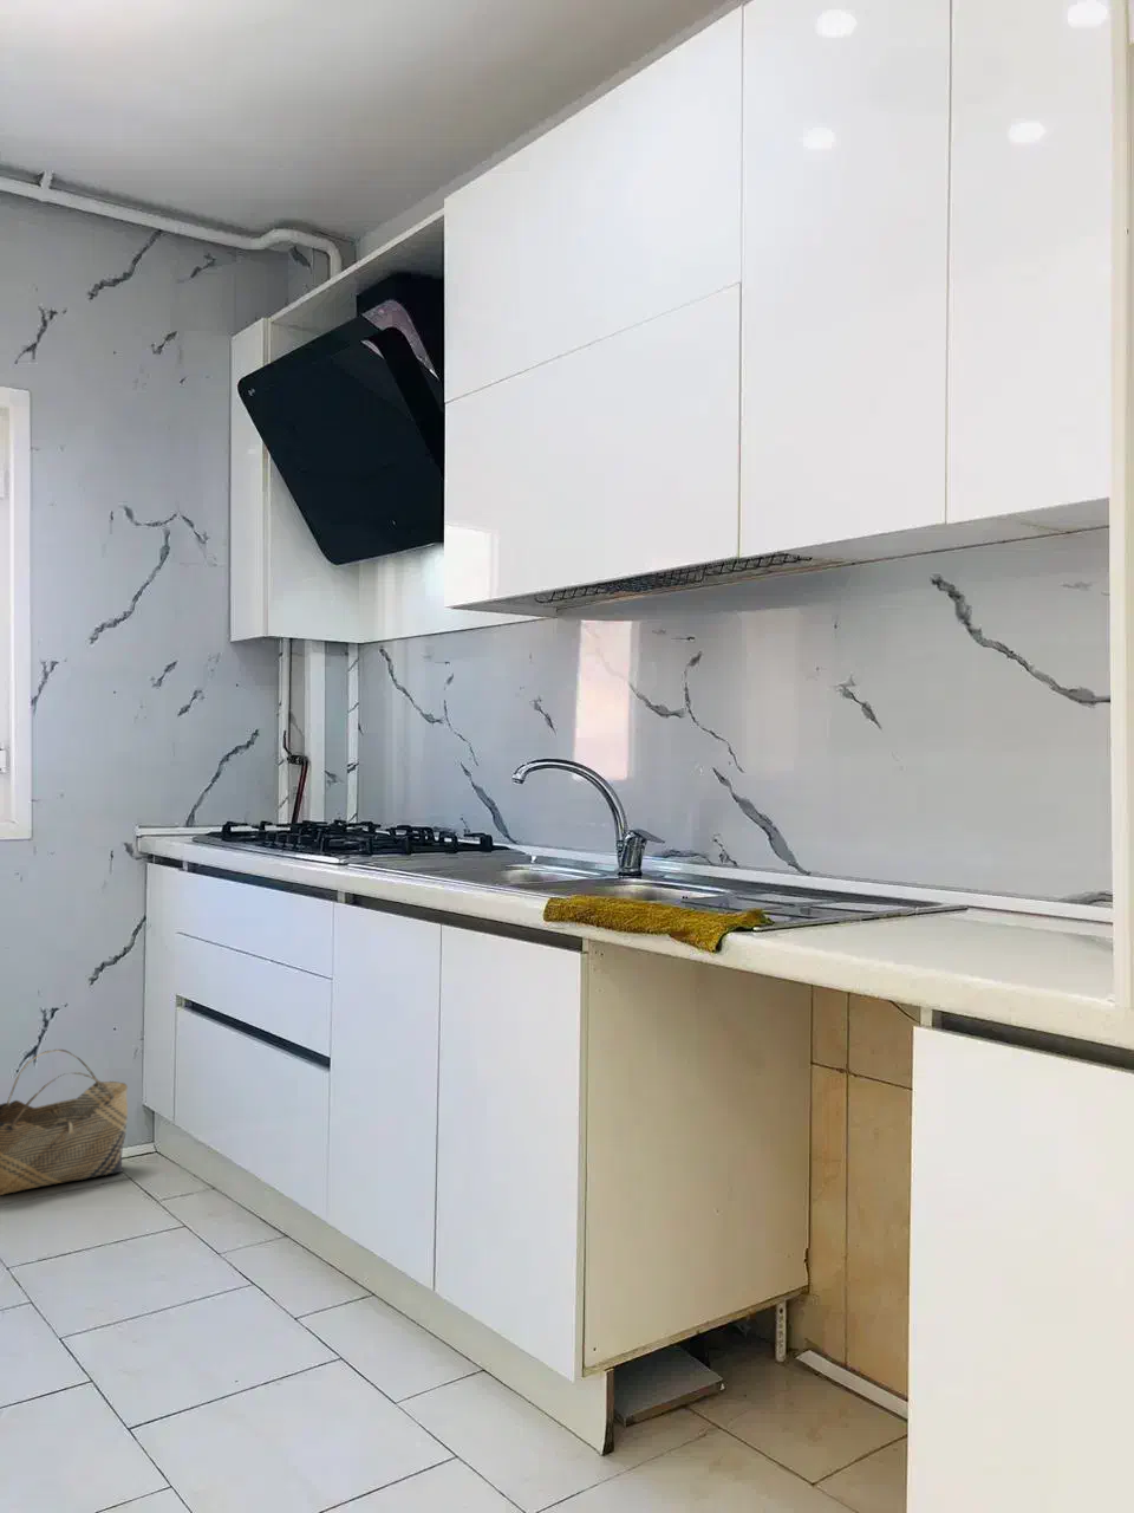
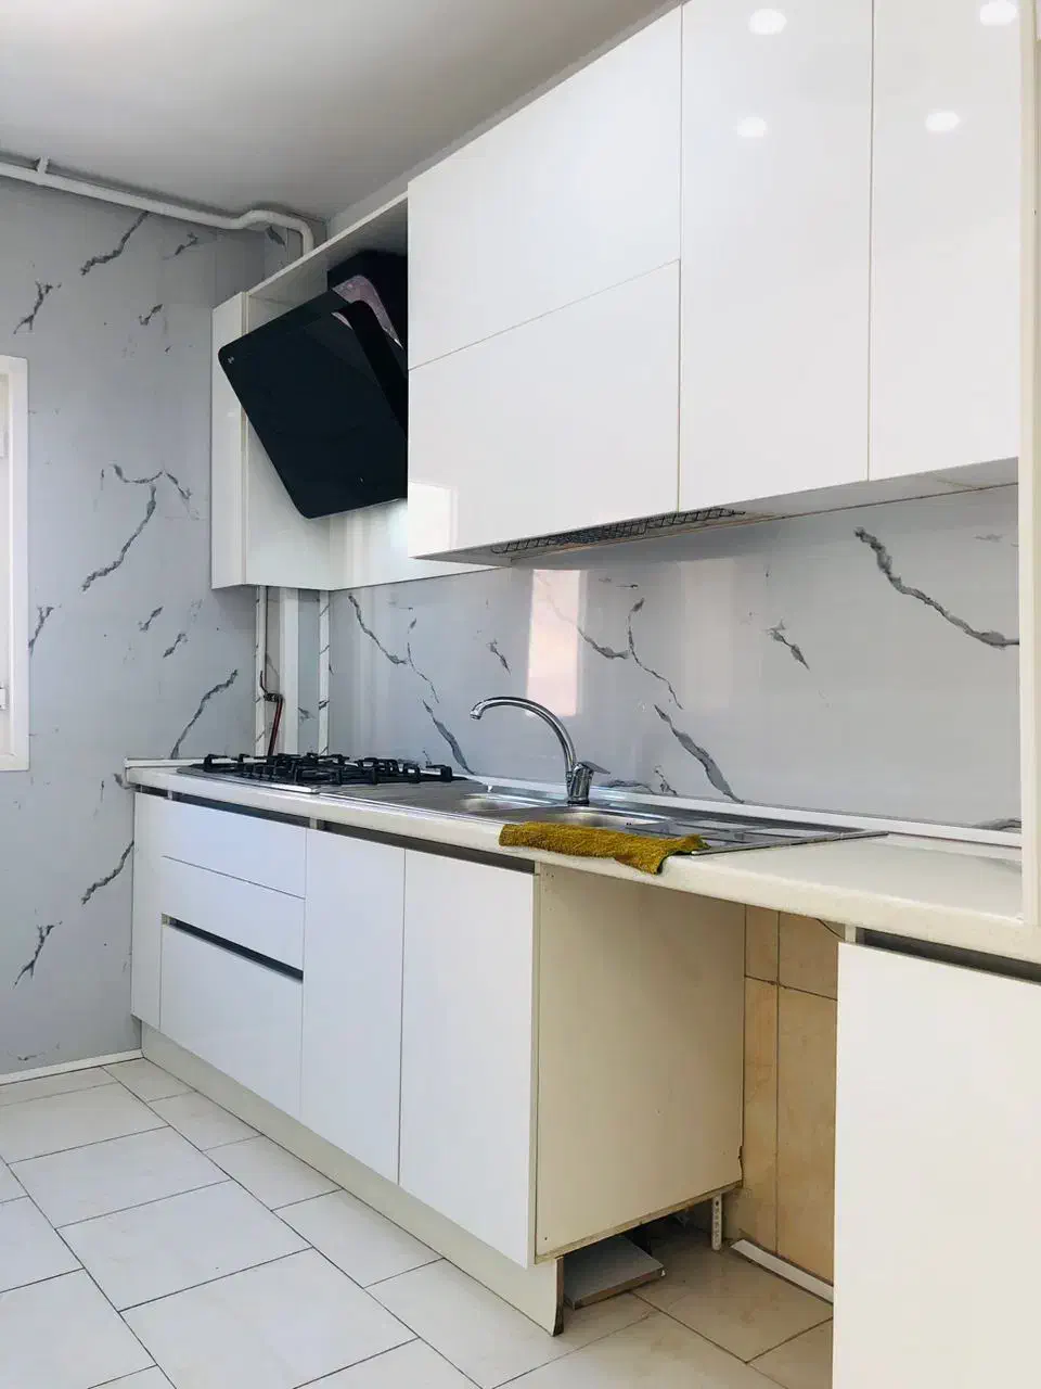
- basket [0,1048,129,1196]
